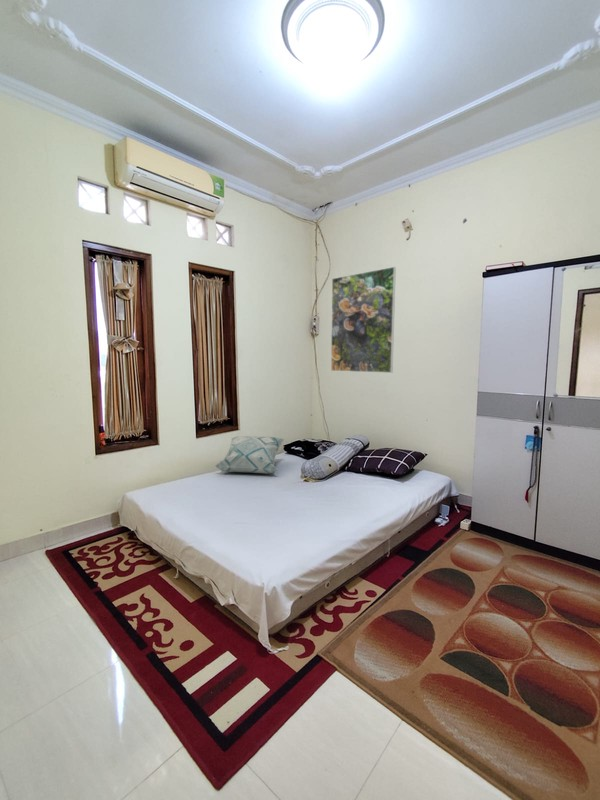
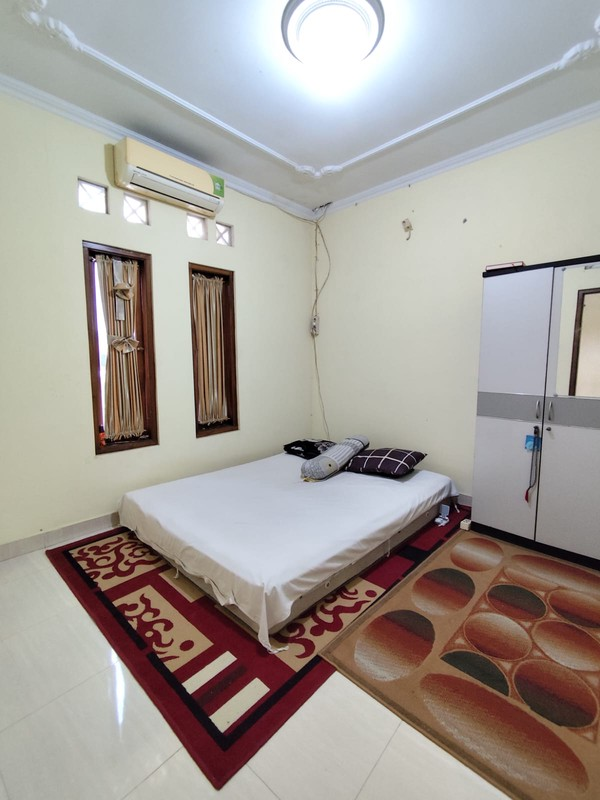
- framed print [330,266,397,374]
- decorative pillow [215,435,286,474]
